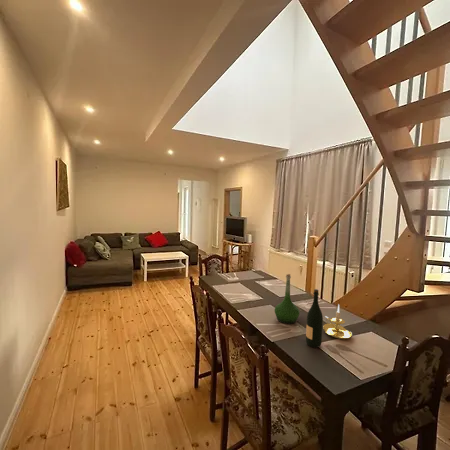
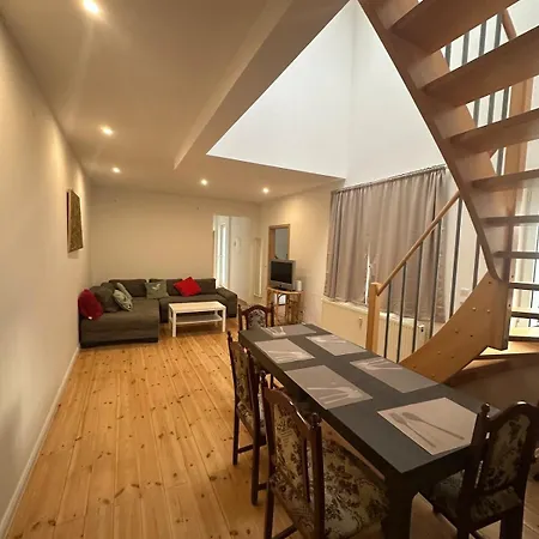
- wine bottle [305,288,324,349]
- candle holder [322,304,353,340]
- vase [273,273,300,325]
